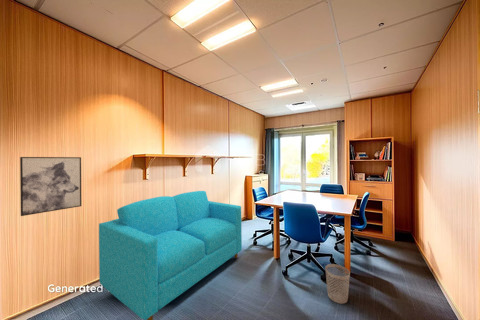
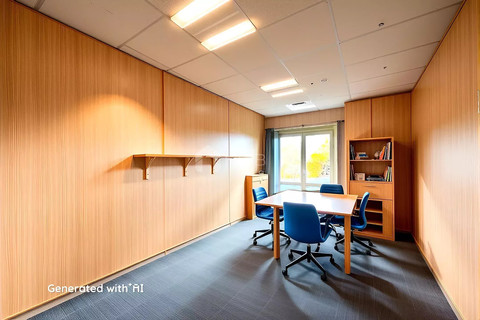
- wastebasket [324,263,351,304]
- sofa [98,190,243,320]
- wall art [19,156,82,217]
